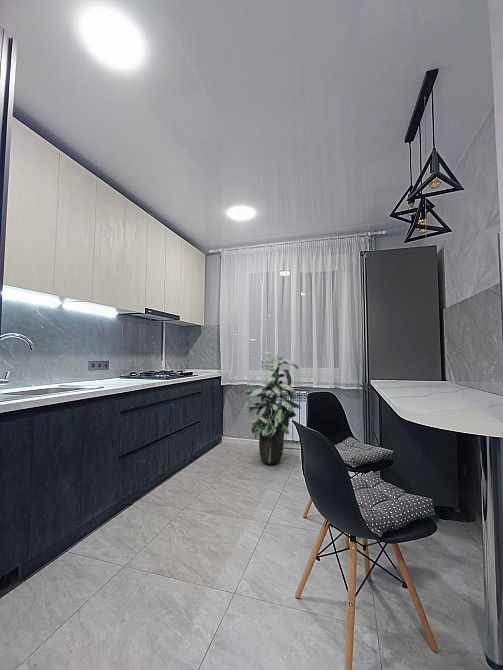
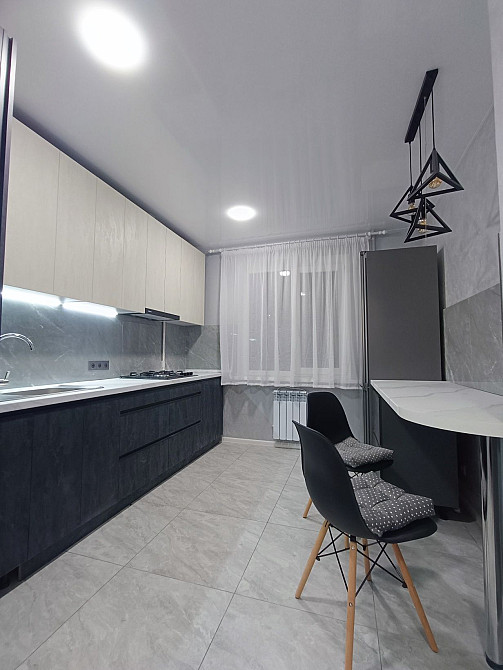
- indoor plant [244,351,302,465]
